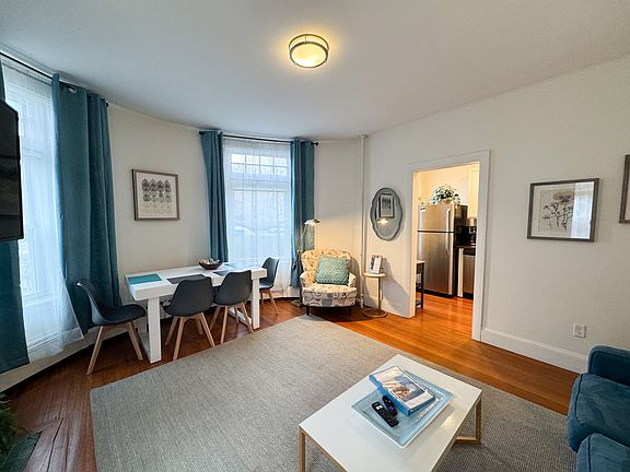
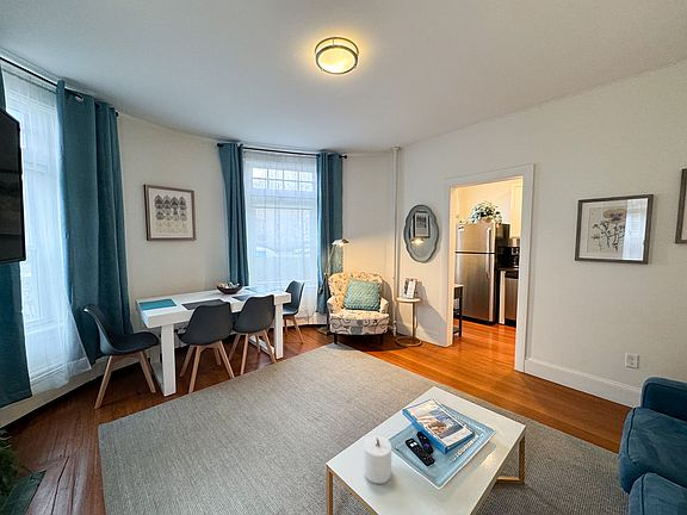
+ candle [363,435,392,485]
